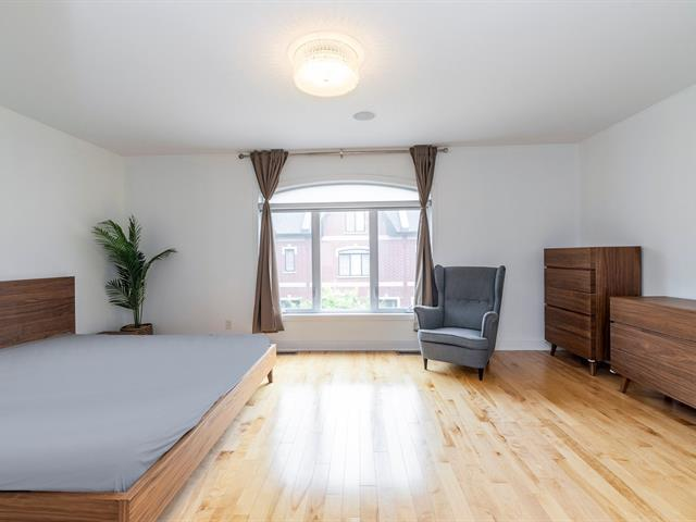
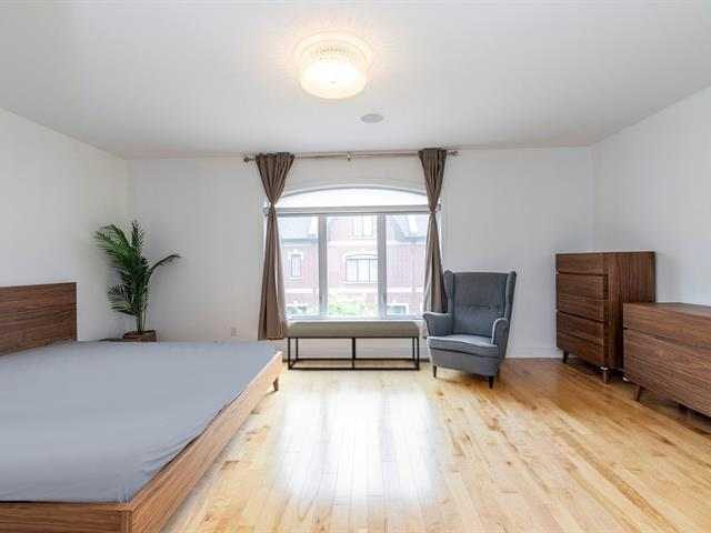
+ bench [286,320,421,371]
